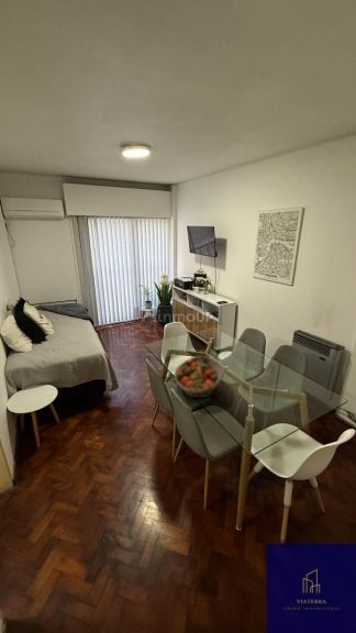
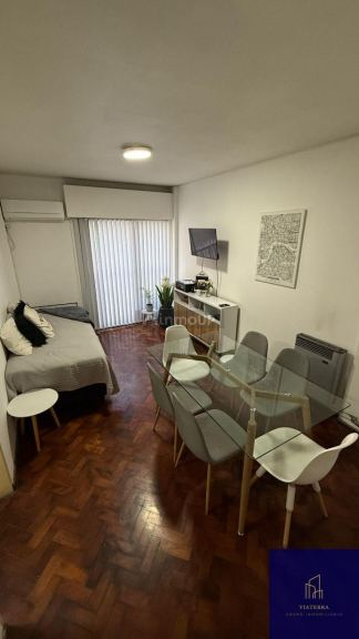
- fruit basket [173,355,225,399]
